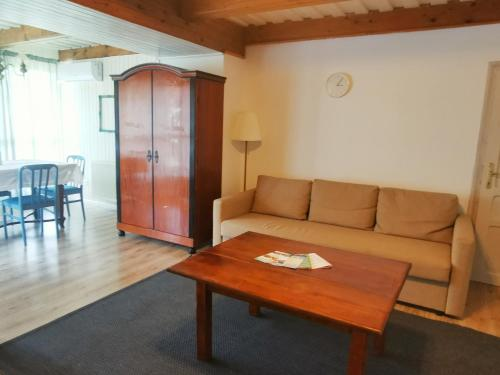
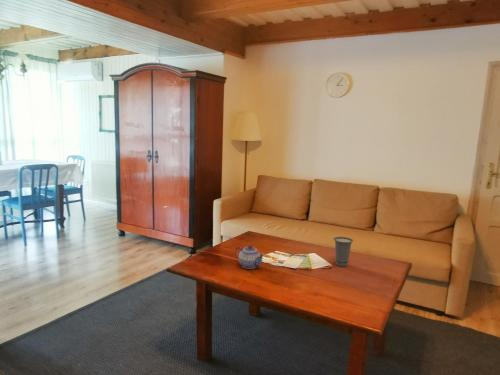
+ teapot [234,244,266,270]
+ cup [333,236,354,268]
